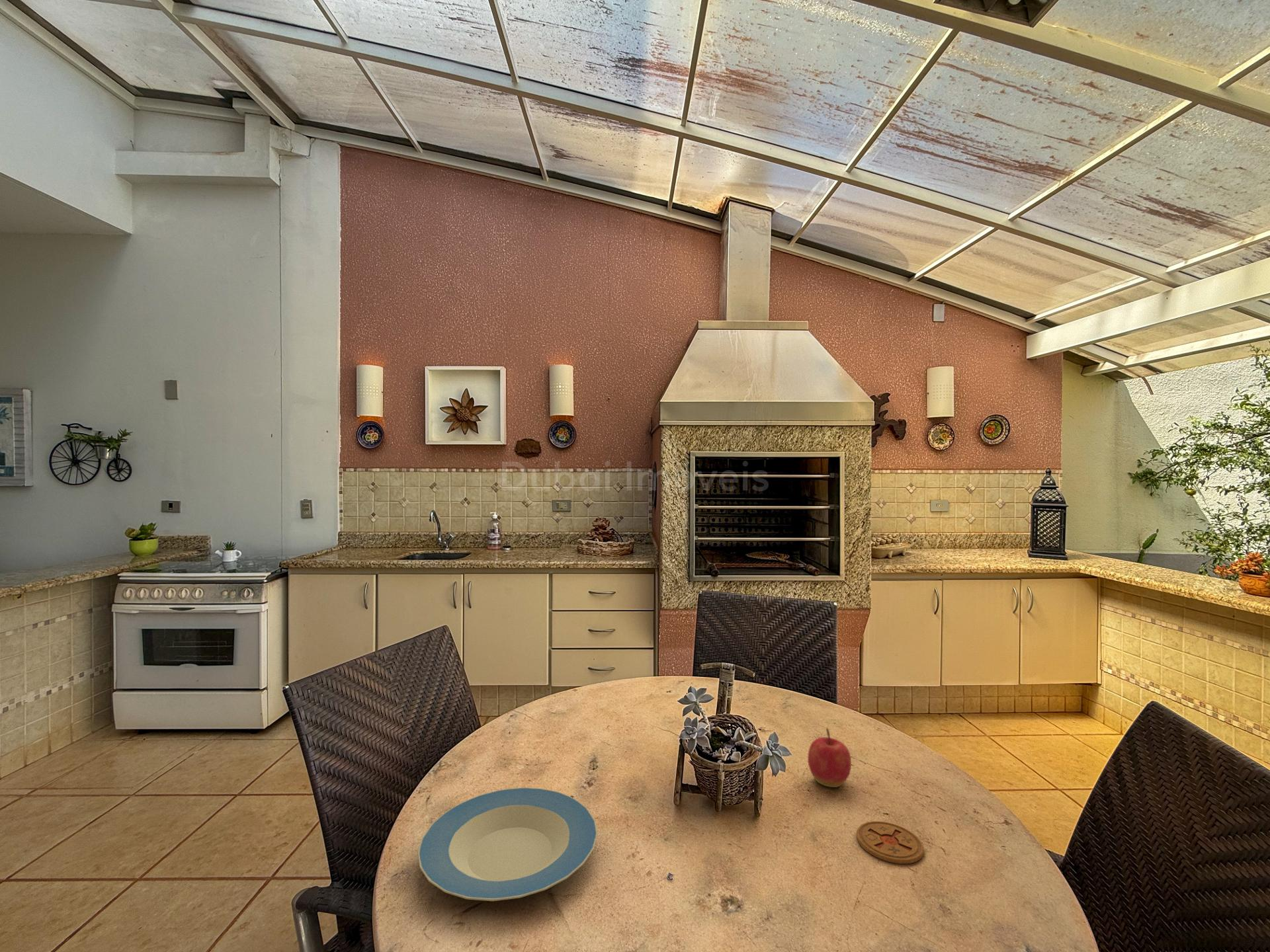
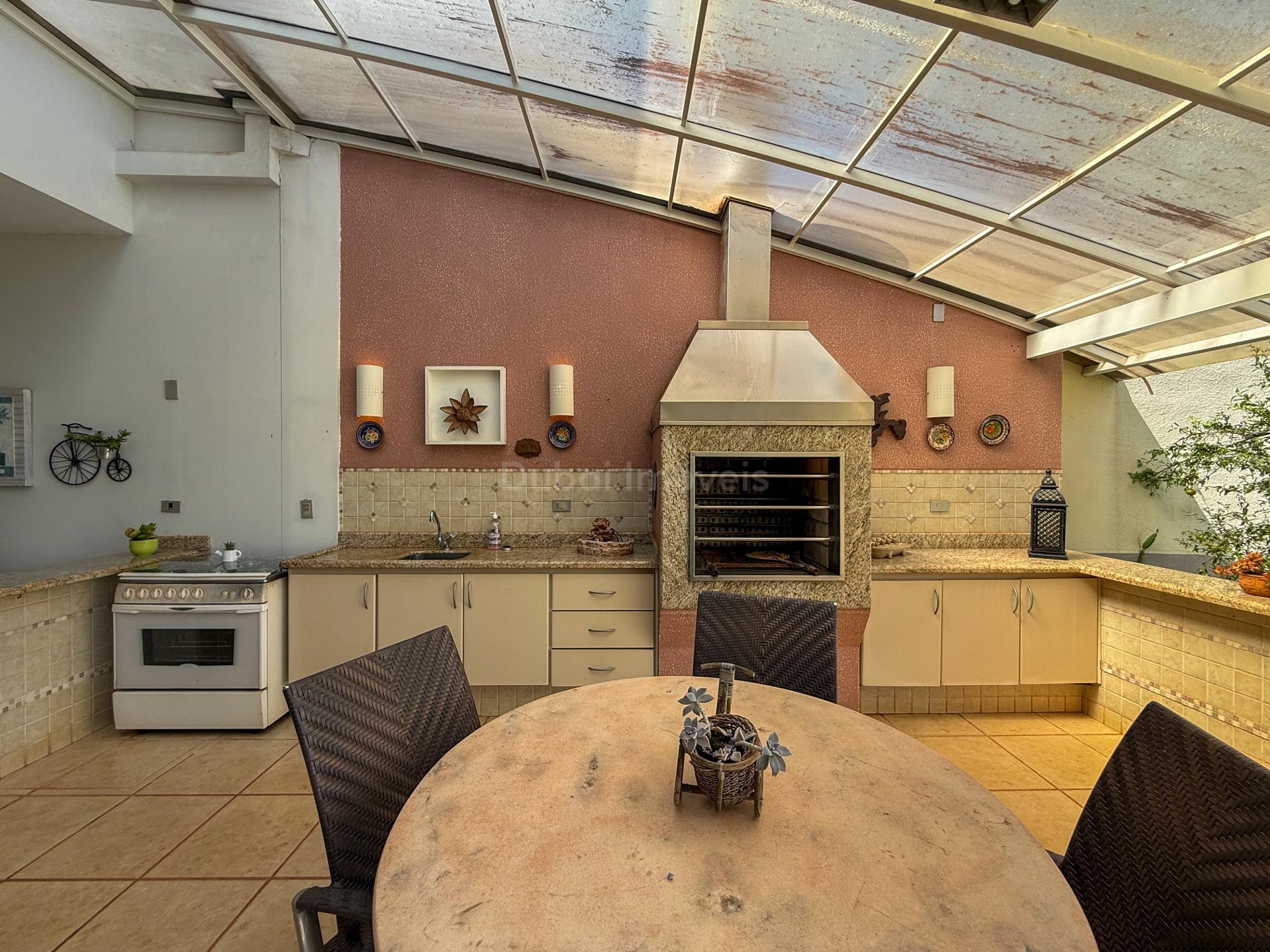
- apple [807,727,852,788]
- plate [417,787,598,902]
- coaster [856,820,924,865]
